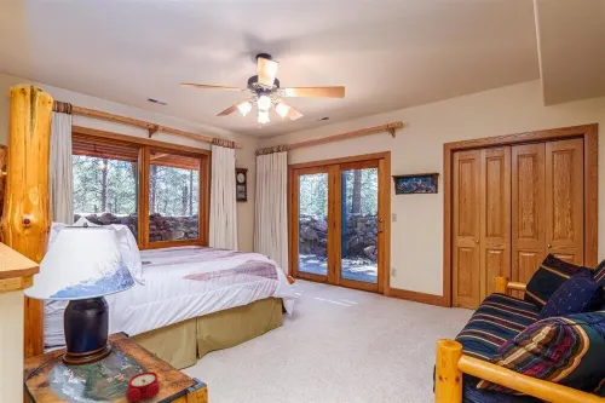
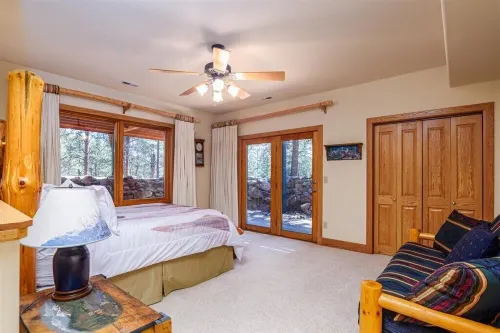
- alarm clock [126,370,161,403]
